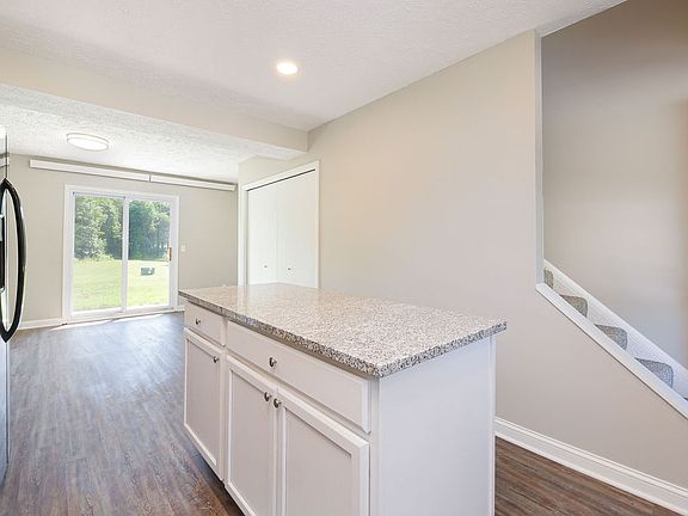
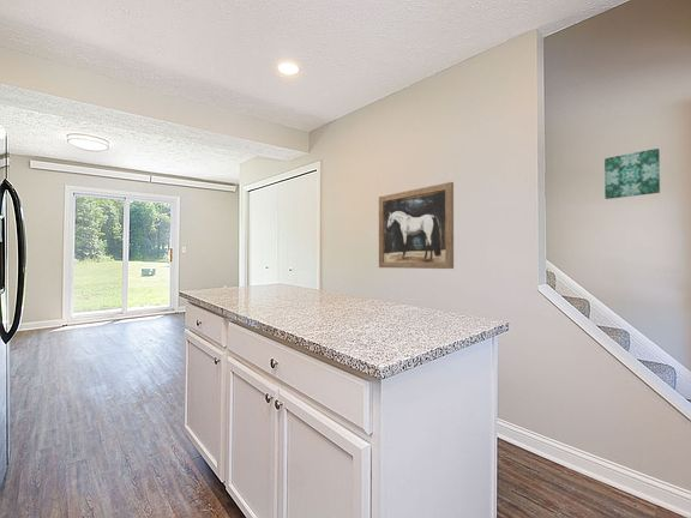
+ wall art [603,147,661,200]
+ wall art [378,181,455,270]
